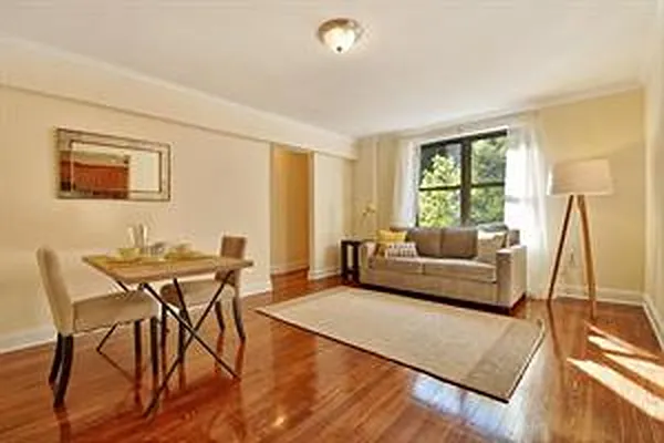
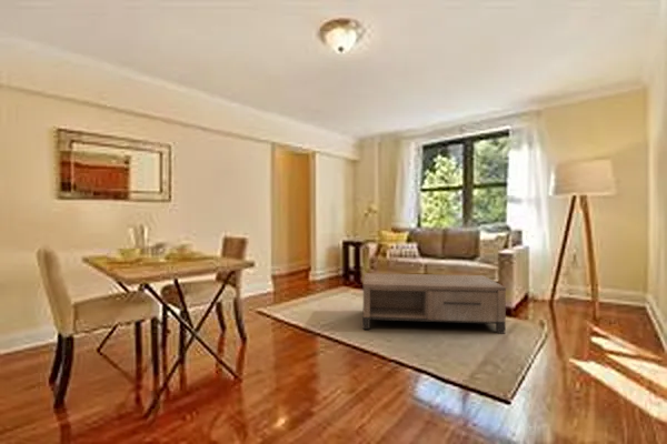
+ coffee table [362,272,507,335]
